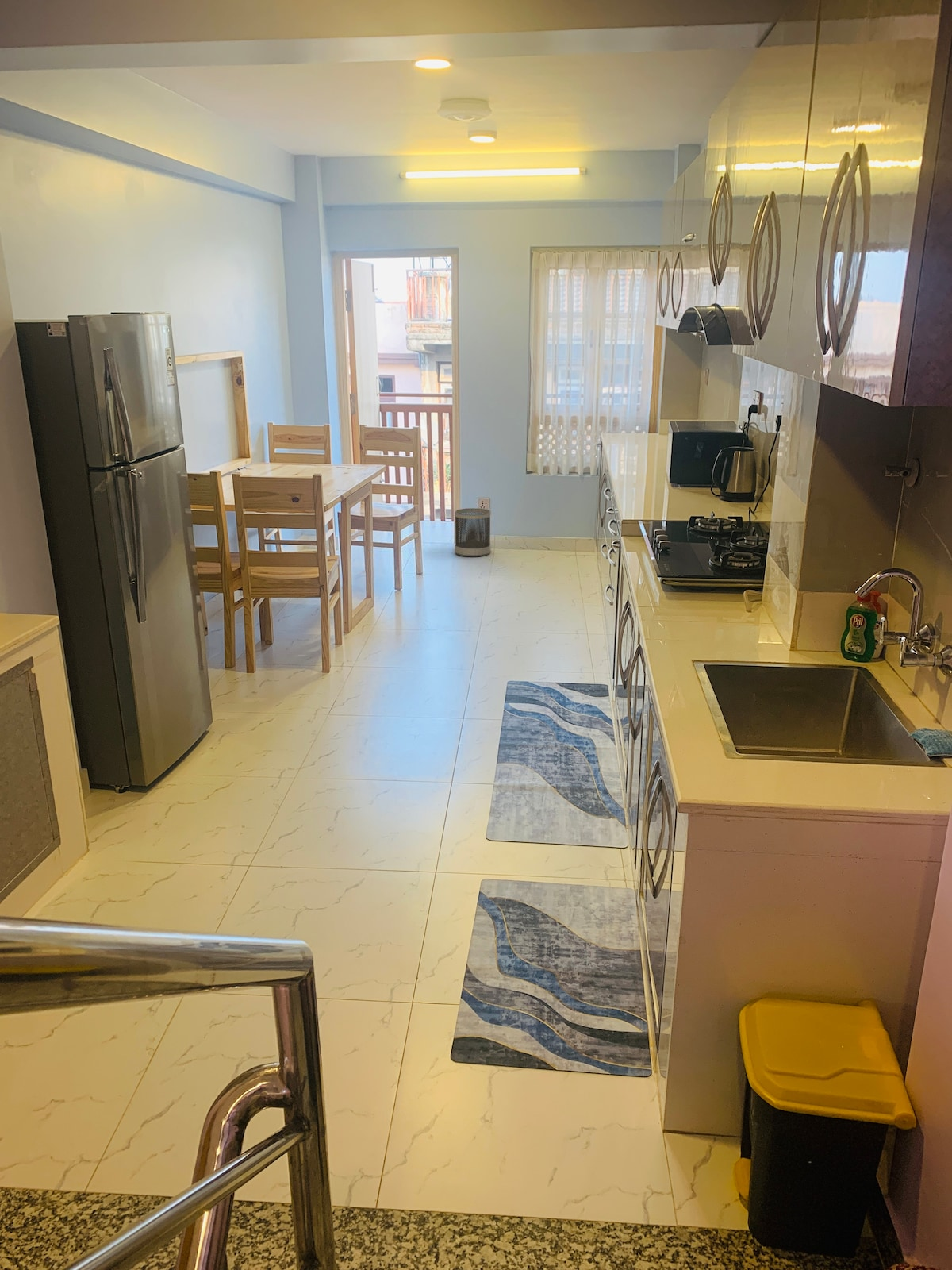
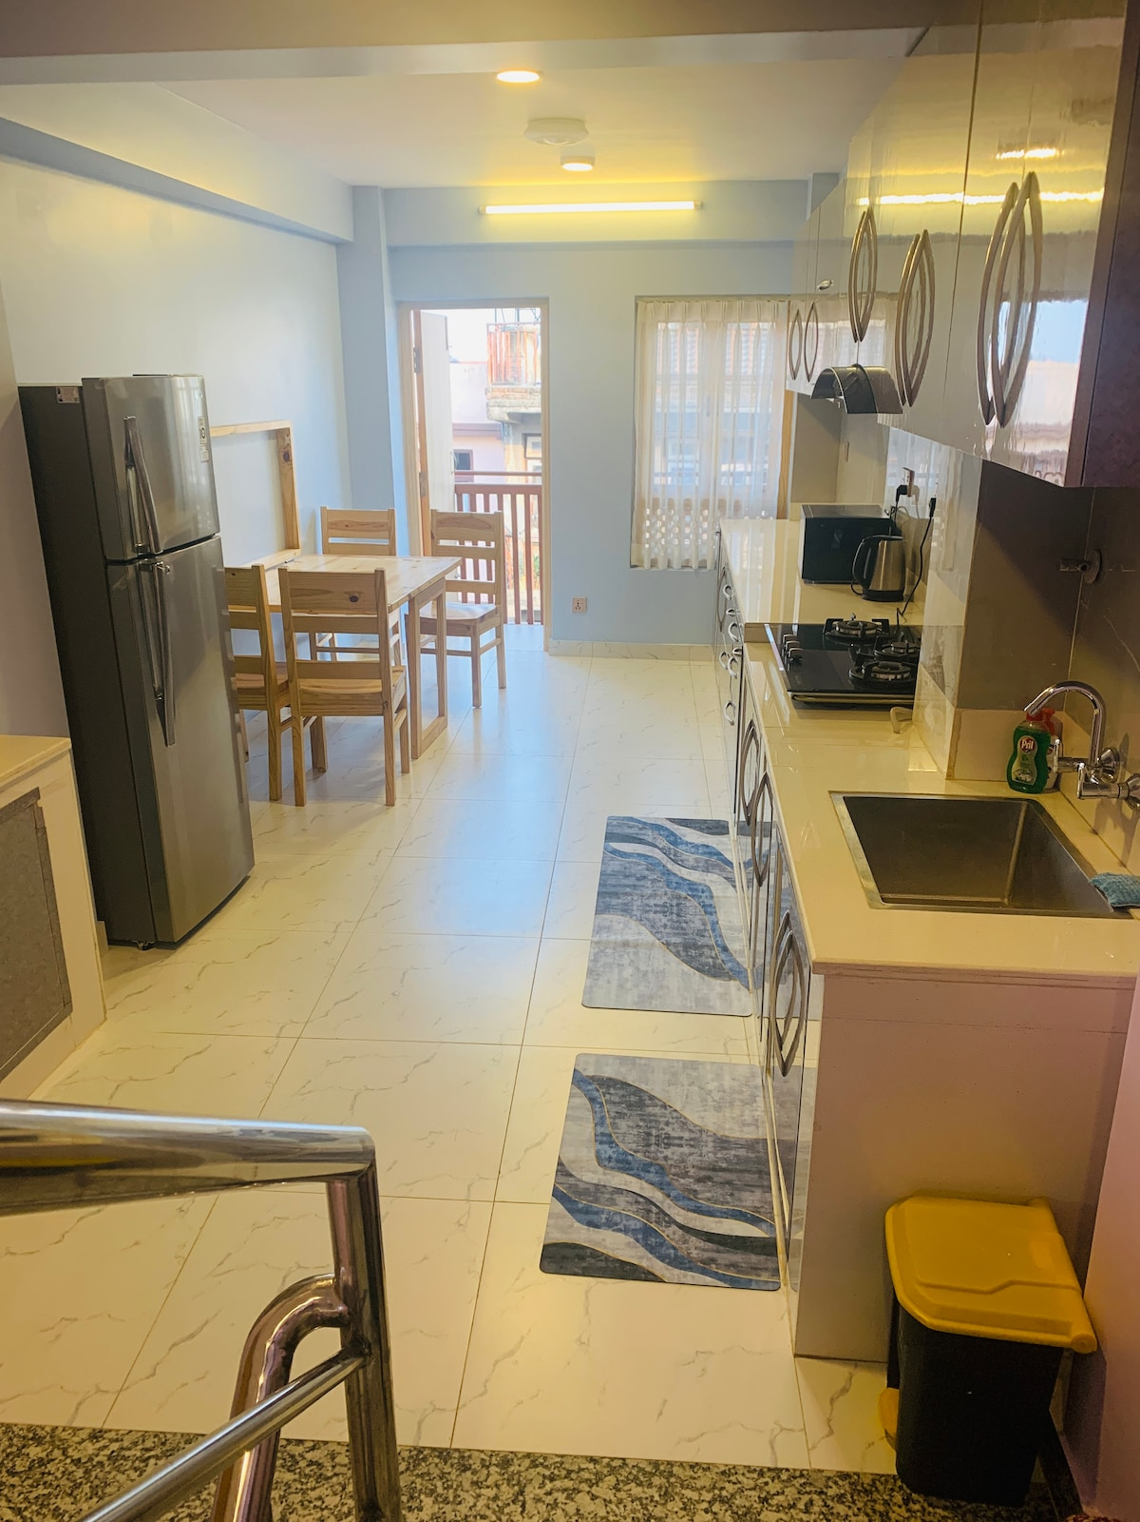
- wastebasket [454,507,492,557]
